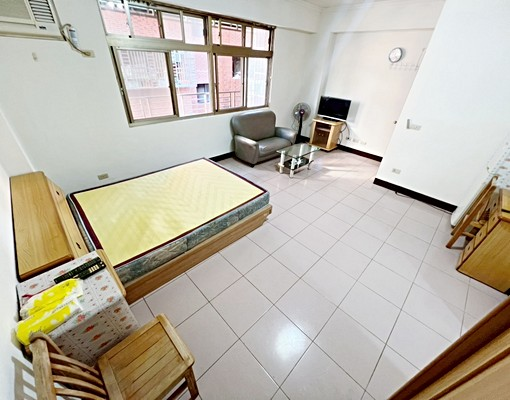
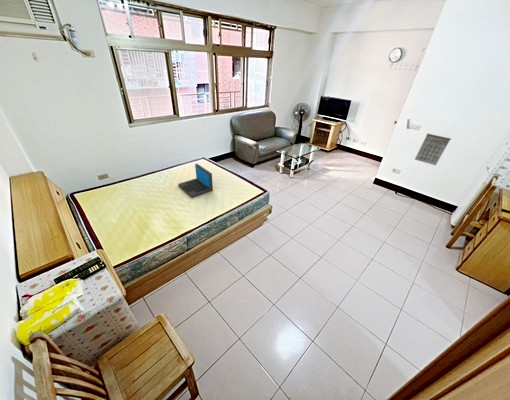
+ calendar [414,132,452,166]
+ laptop [177,163,214,199]
